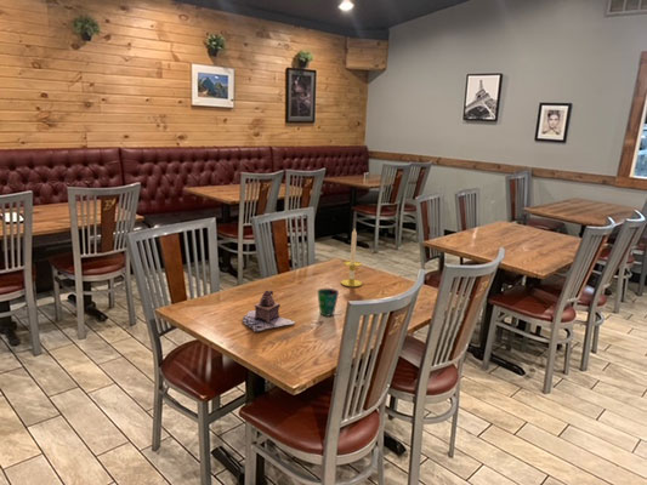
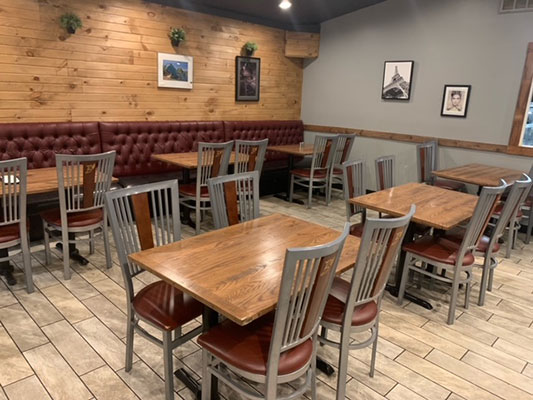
- cup [316,287,340,318]
- candle [340,228,363,287]
- teapot [242,289,296,333]
